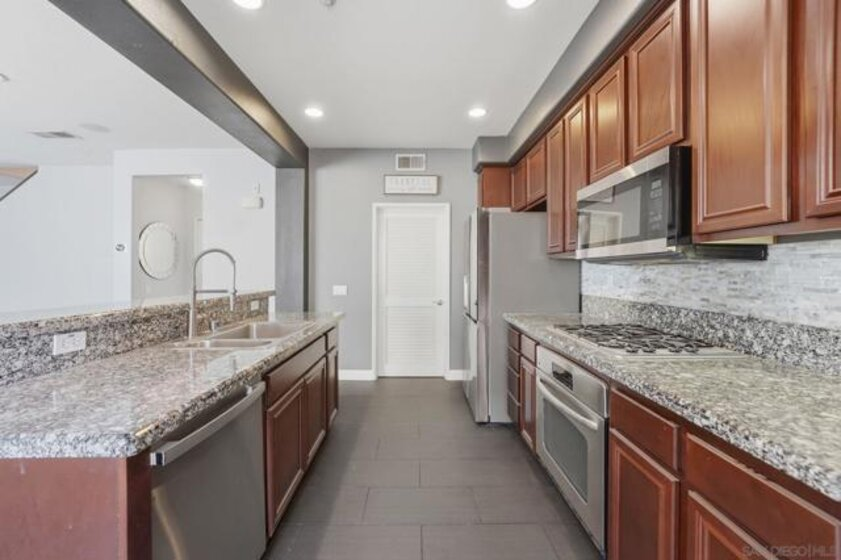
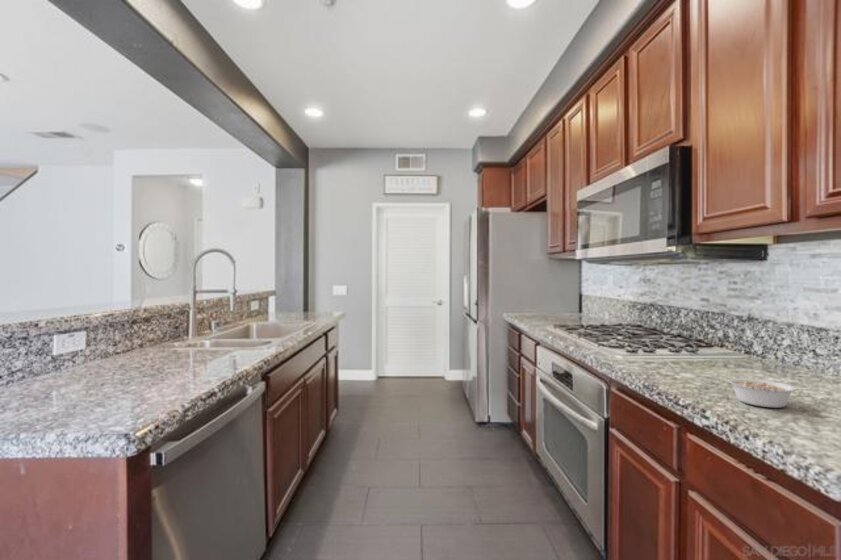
+ legume [727,377,803,409]
